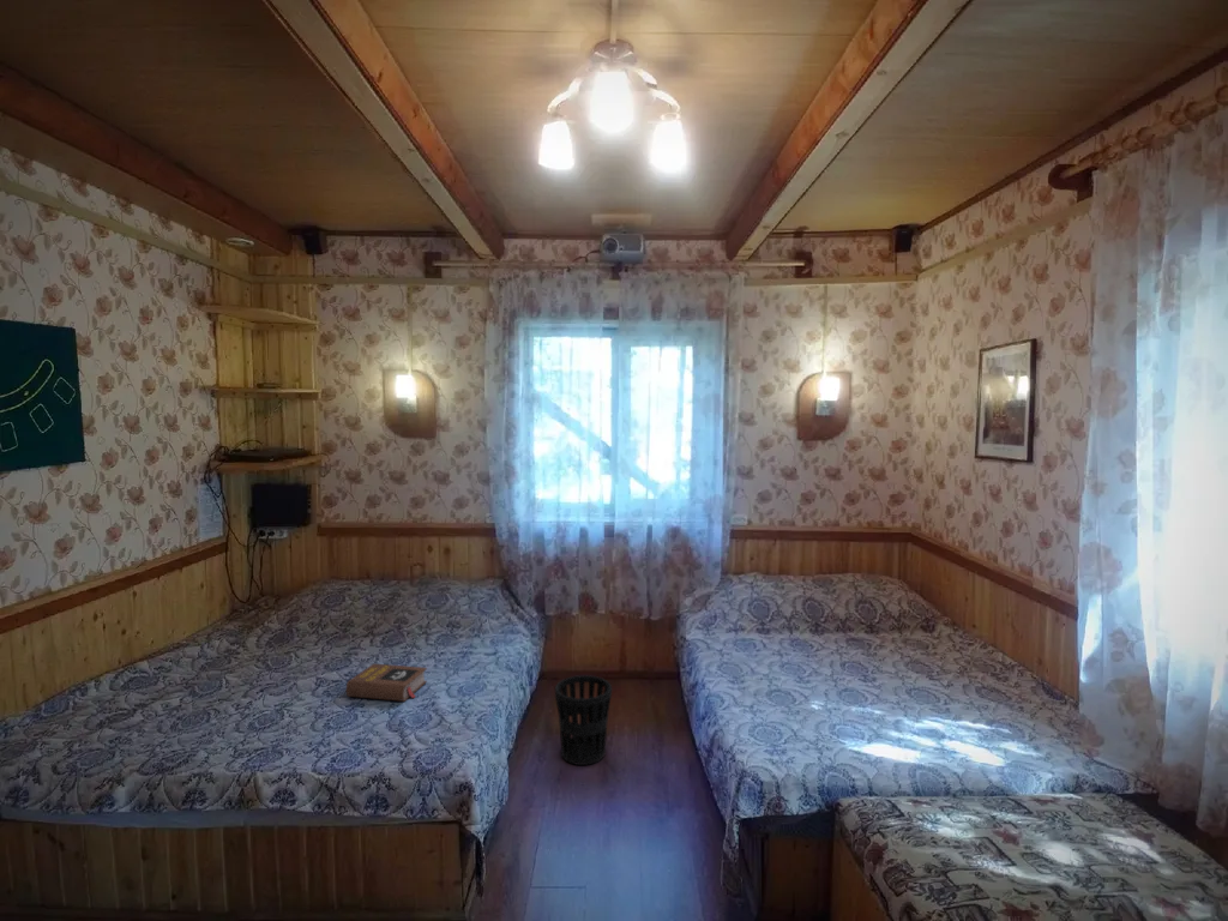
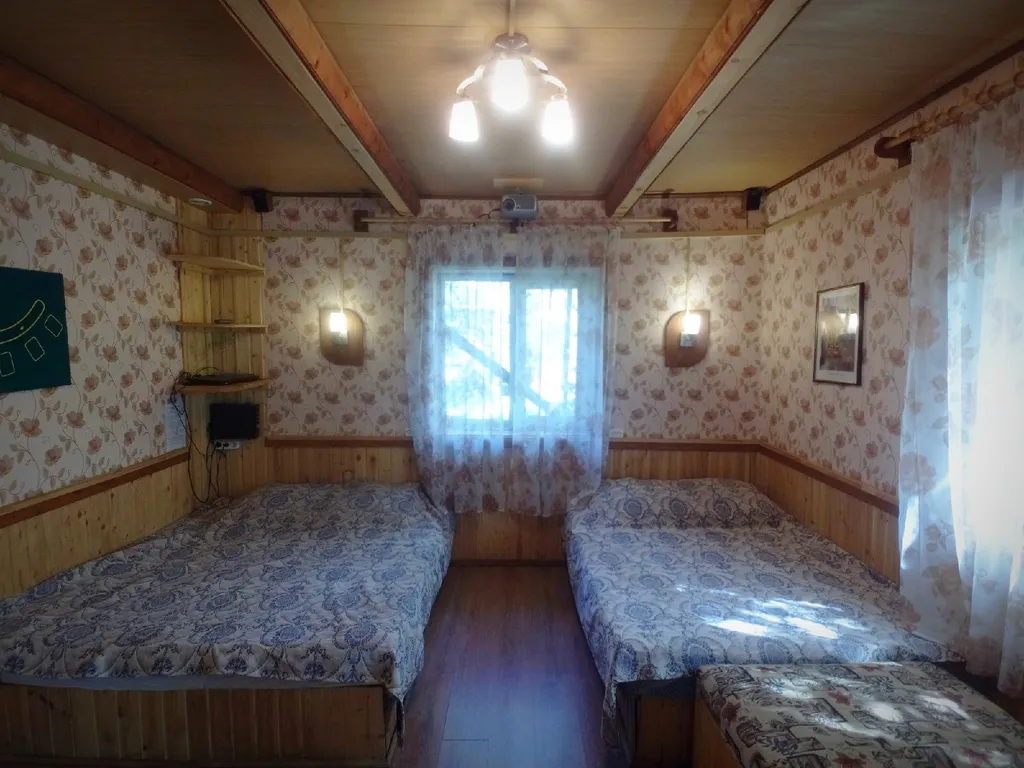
- book [344,663,428,703]
- wastebasket [554,674,613,766]
